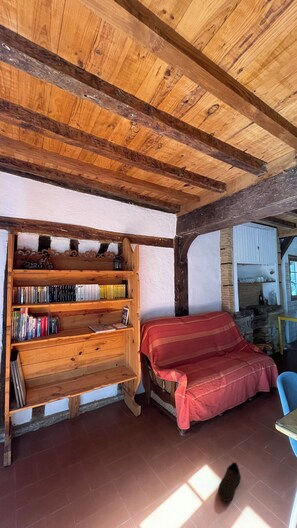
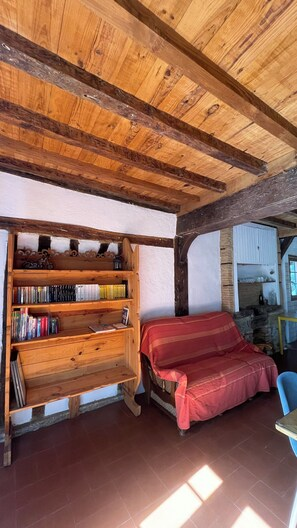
- shoe [217,461,242,502]
